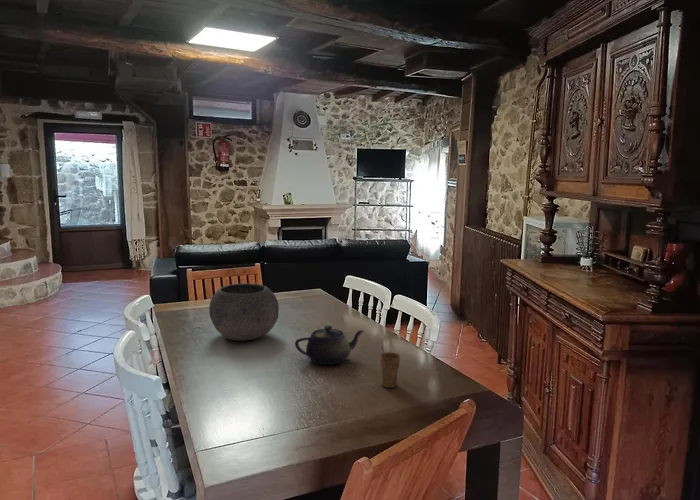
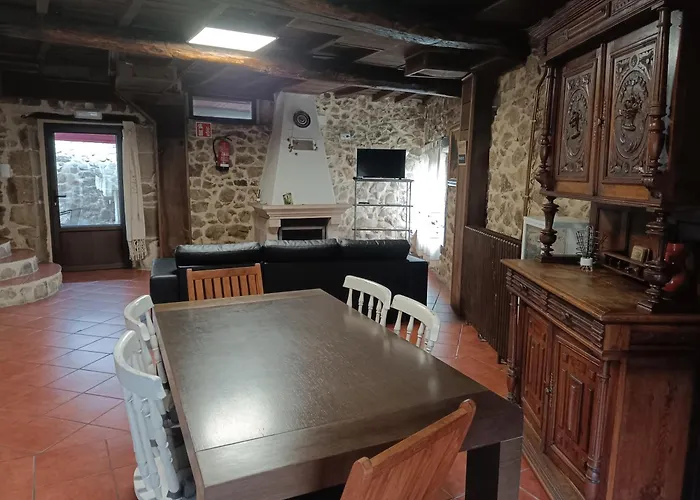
- cup [379,345,401,389]
- bowl [208,283,280,342]
- teapot [294,325,366,366]
